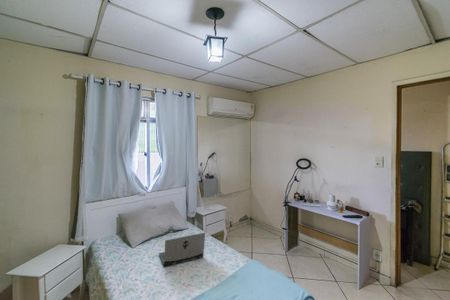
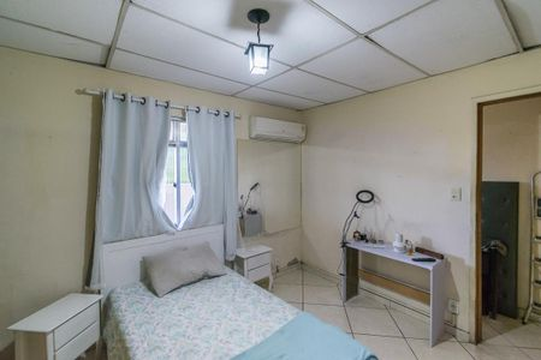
- laptop computer [158,232,206,267]
